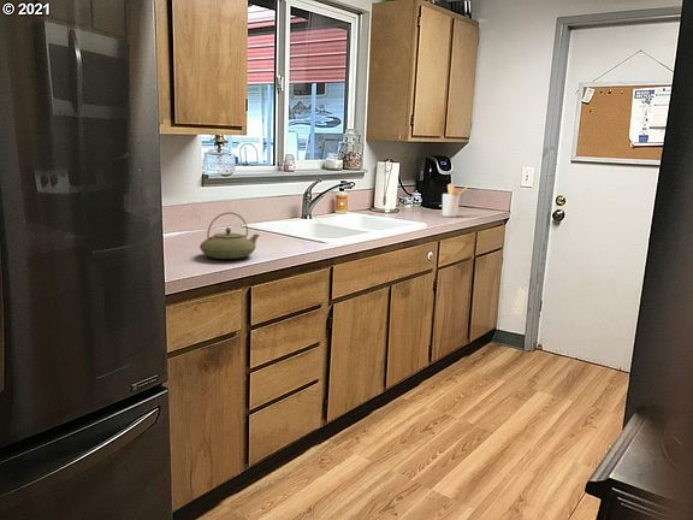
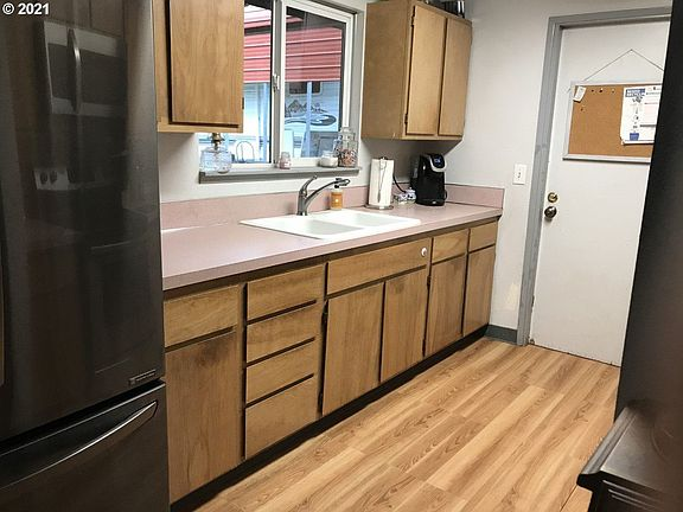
- teapot [199,212,261,260]
- utensil holder [442,183,469,218]
